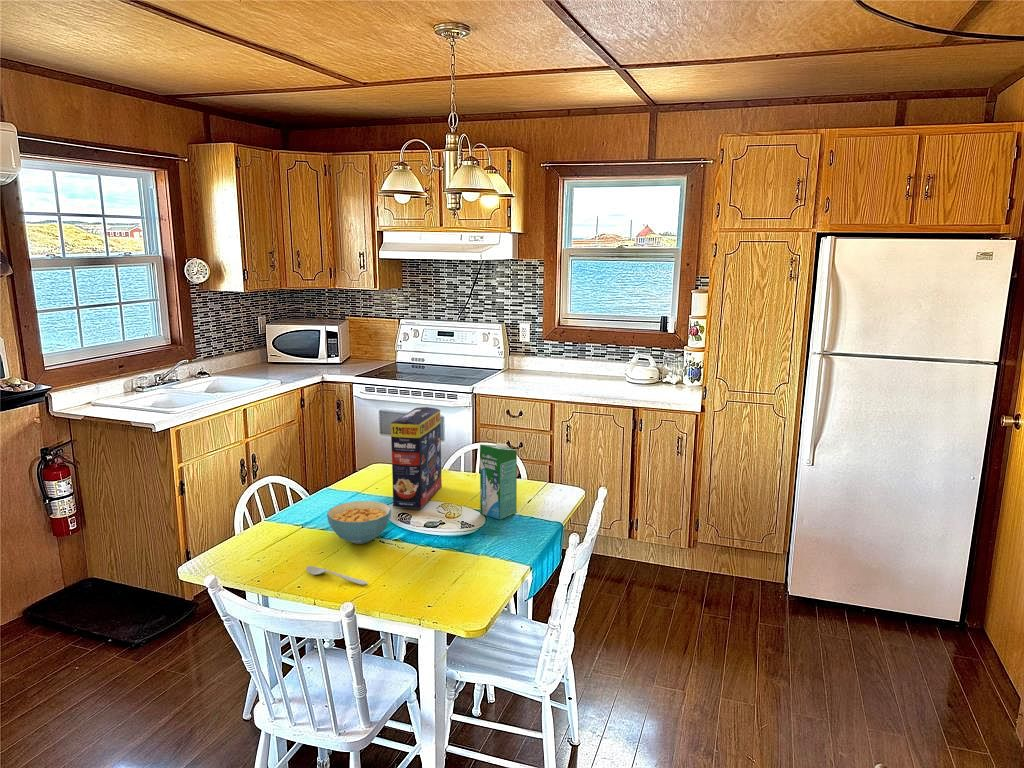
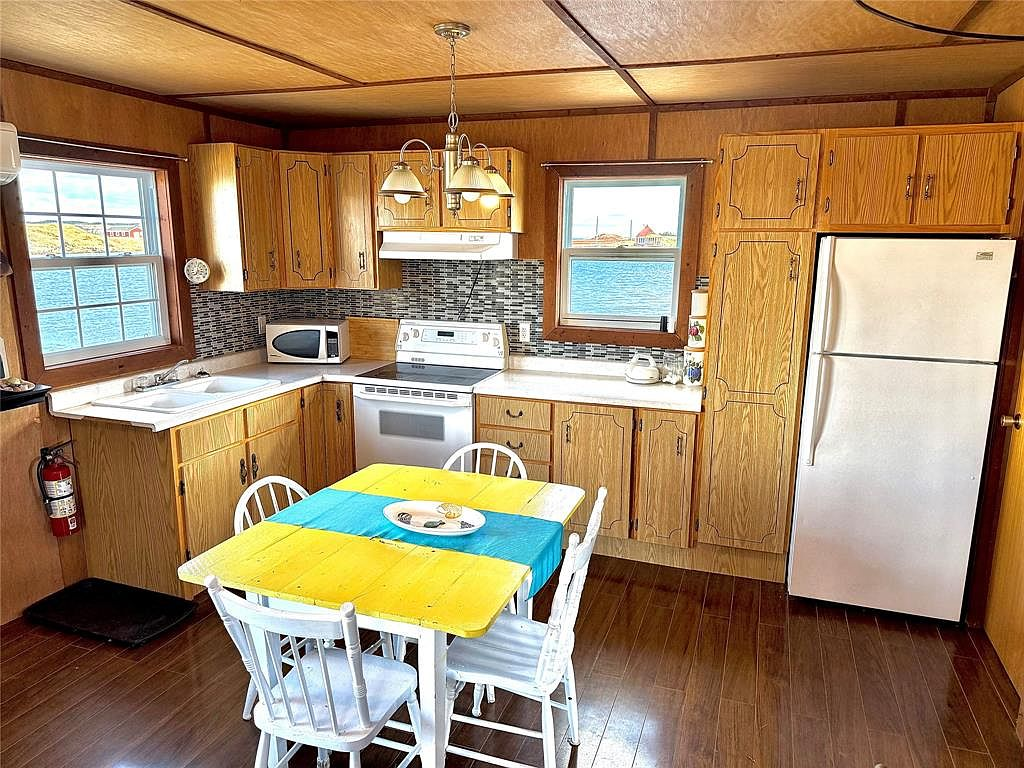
- cereal bowl [326,500,392,545]
- spoon [305,565,368,586]
- cereal box [390,406,443,510]
- milk carton [479,442,518,520]
